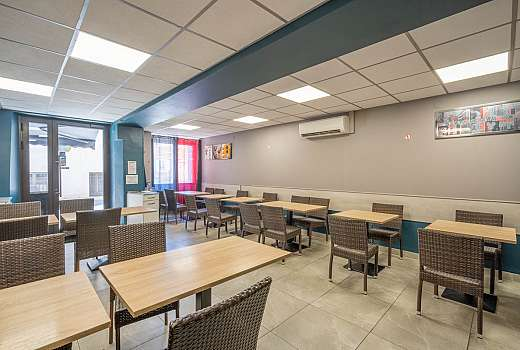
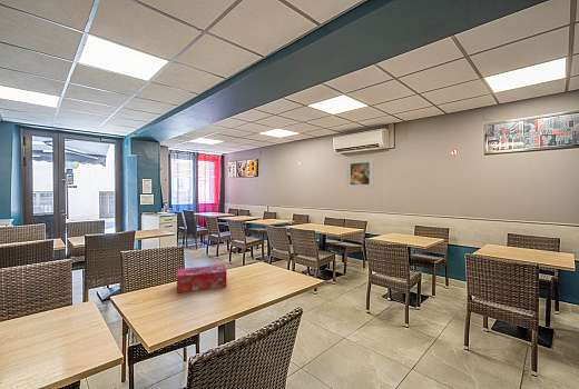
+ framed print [345,156,375,190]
+ tissue box [176,263,227,293]
